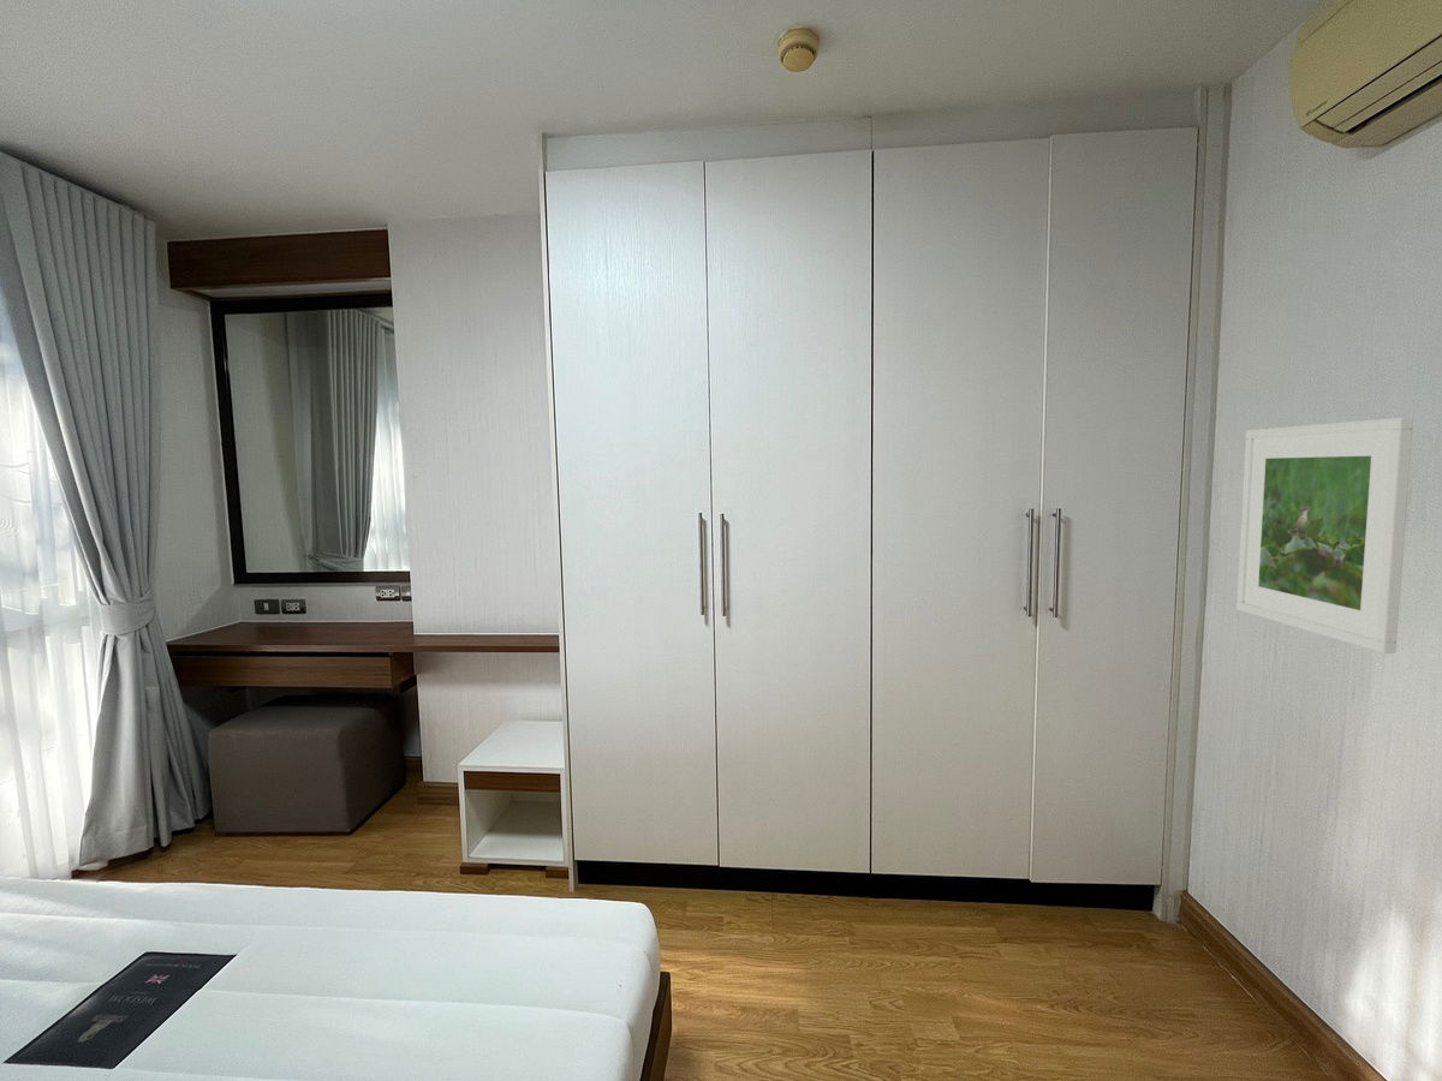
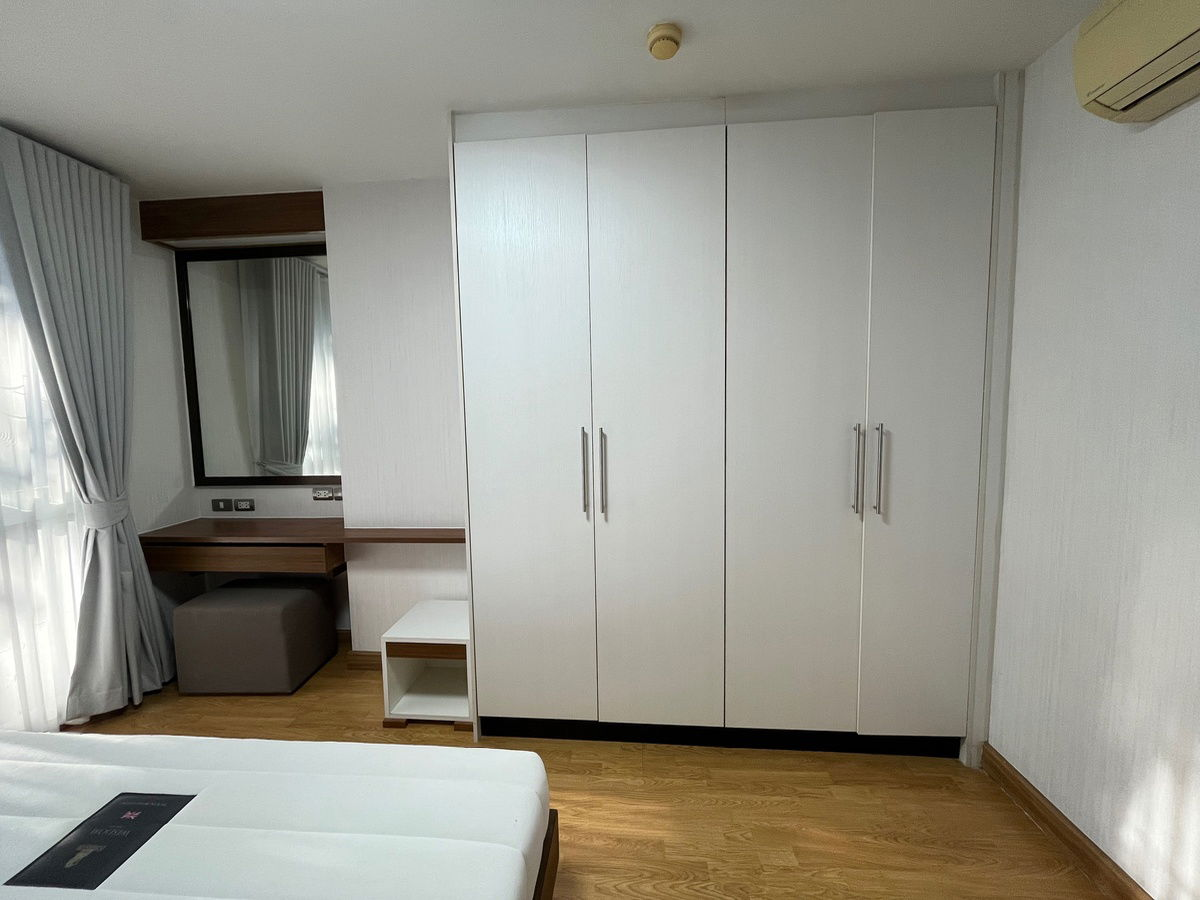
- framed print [1235,416,1414,655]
